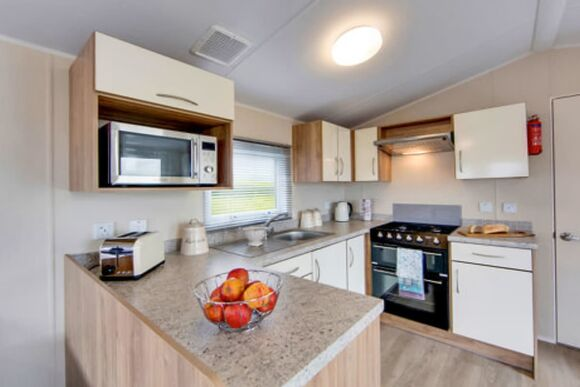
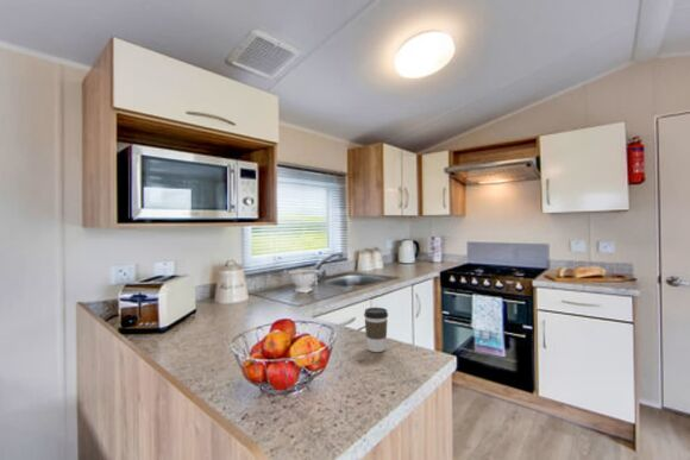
+ coffee cup [363,307,389,353]
